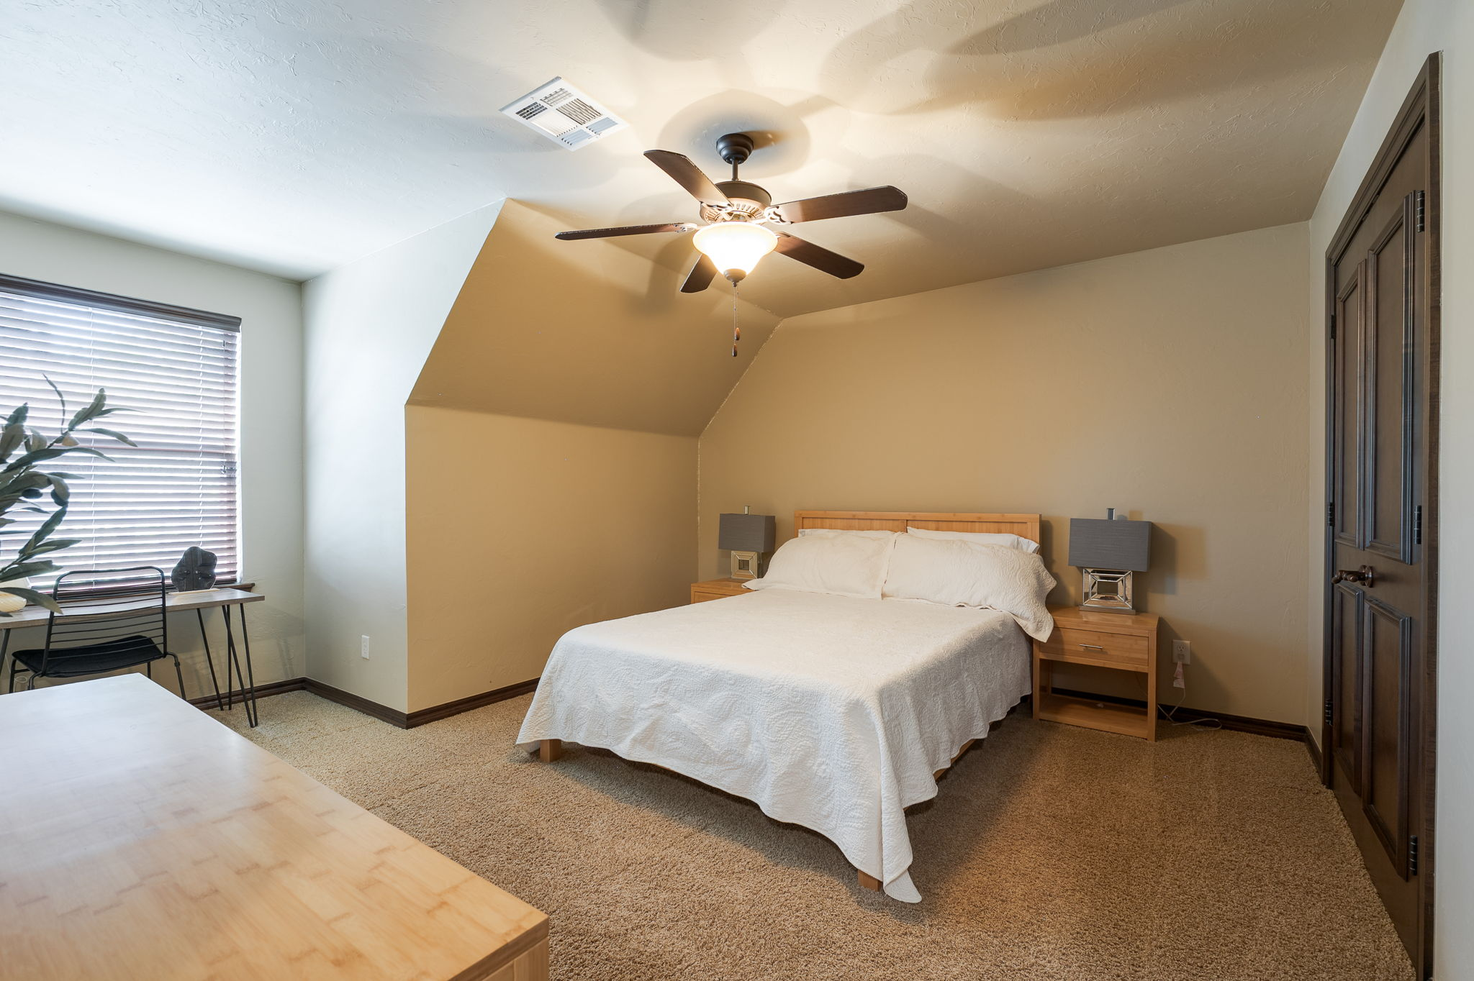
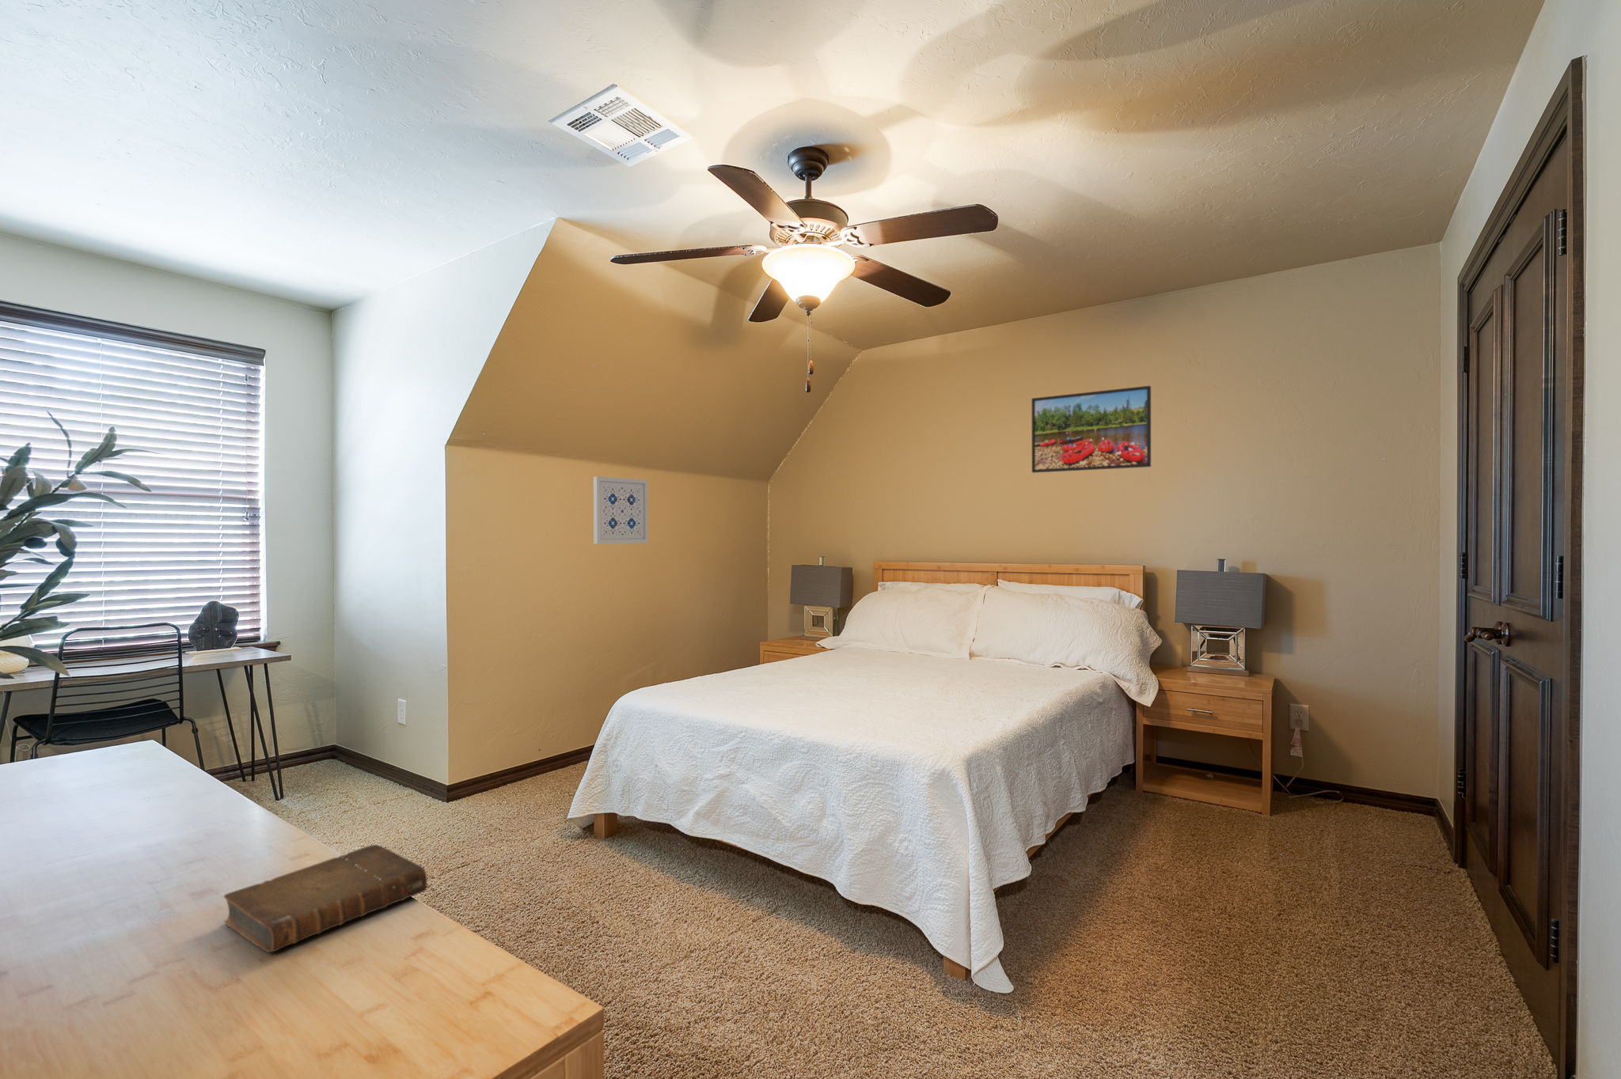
+ wall art [593,476,649,544]
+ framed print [1031,385,1151,473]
+ book [223,844,429,954]
